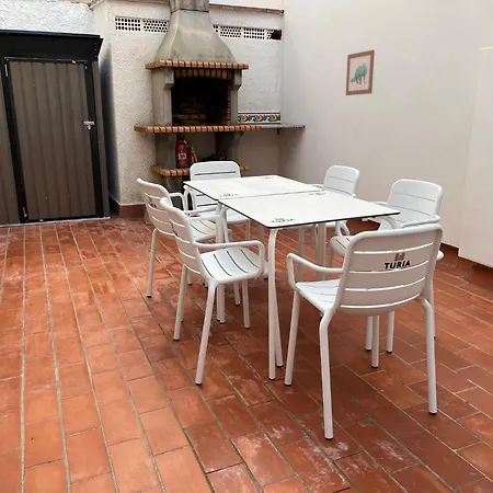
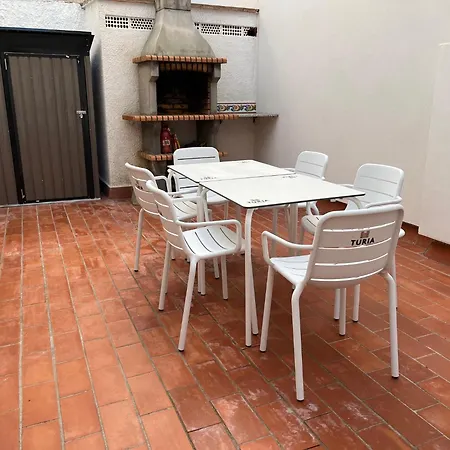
- wall art [345,49,376,96]
